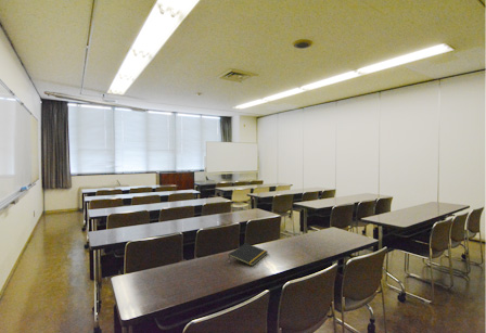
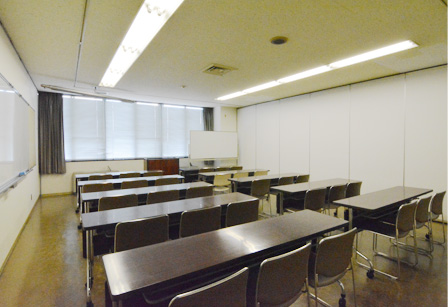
- notepad [228,242,269,267]
